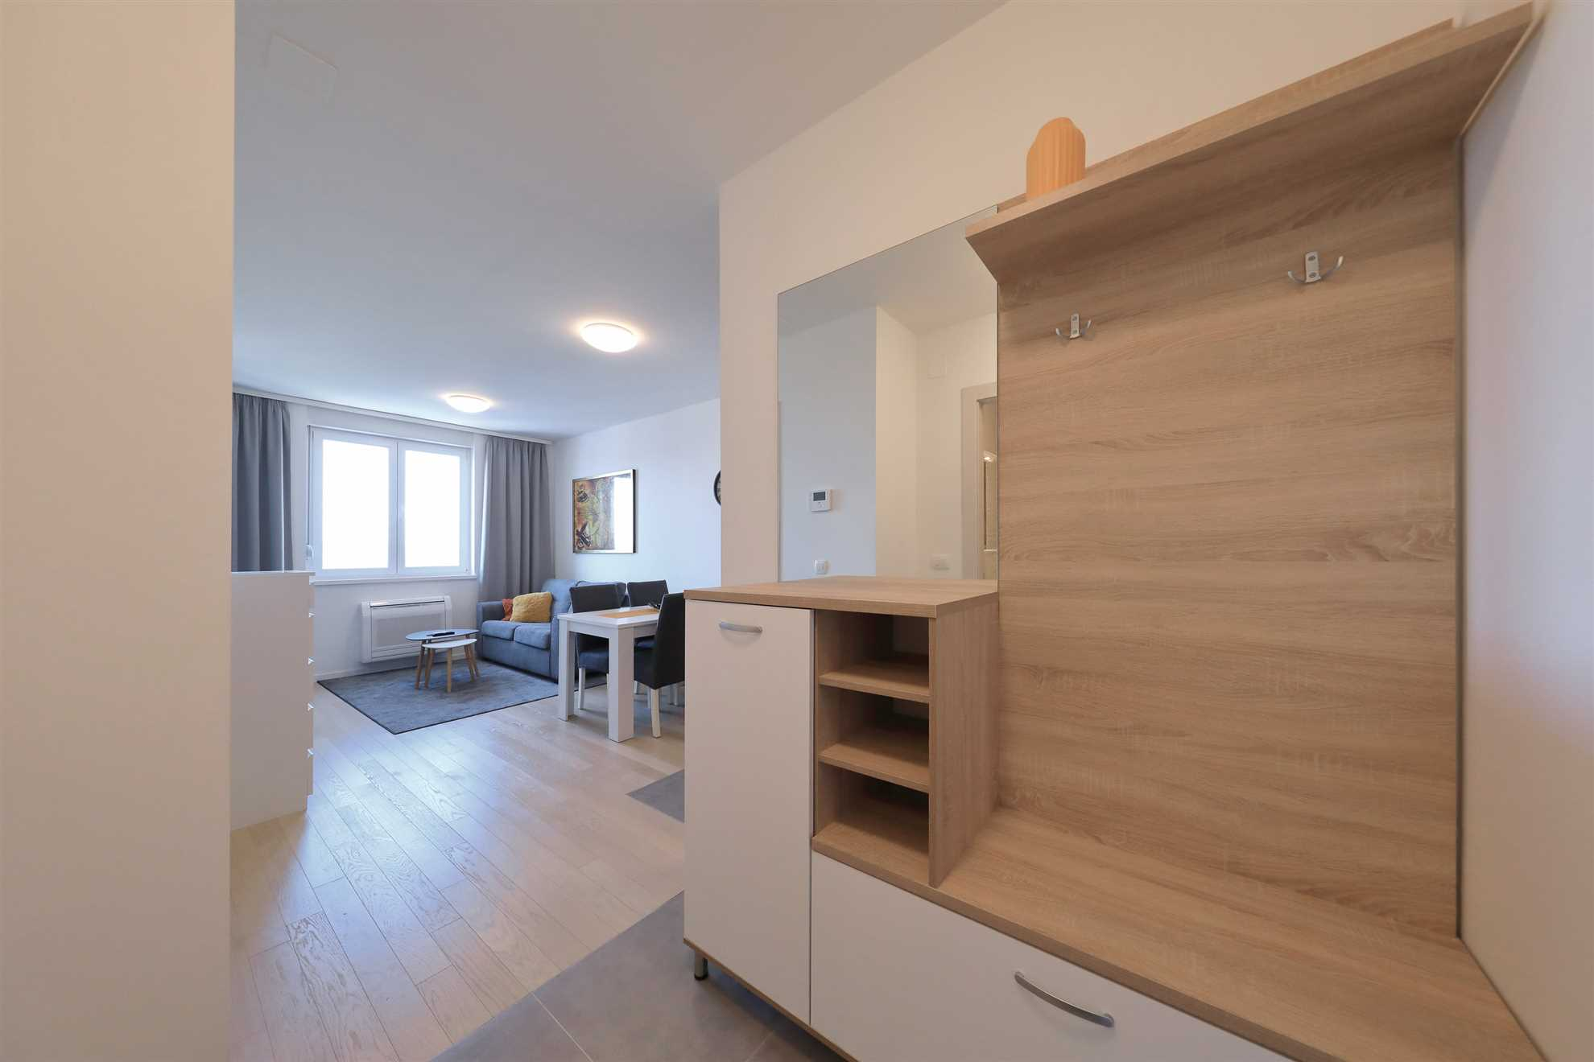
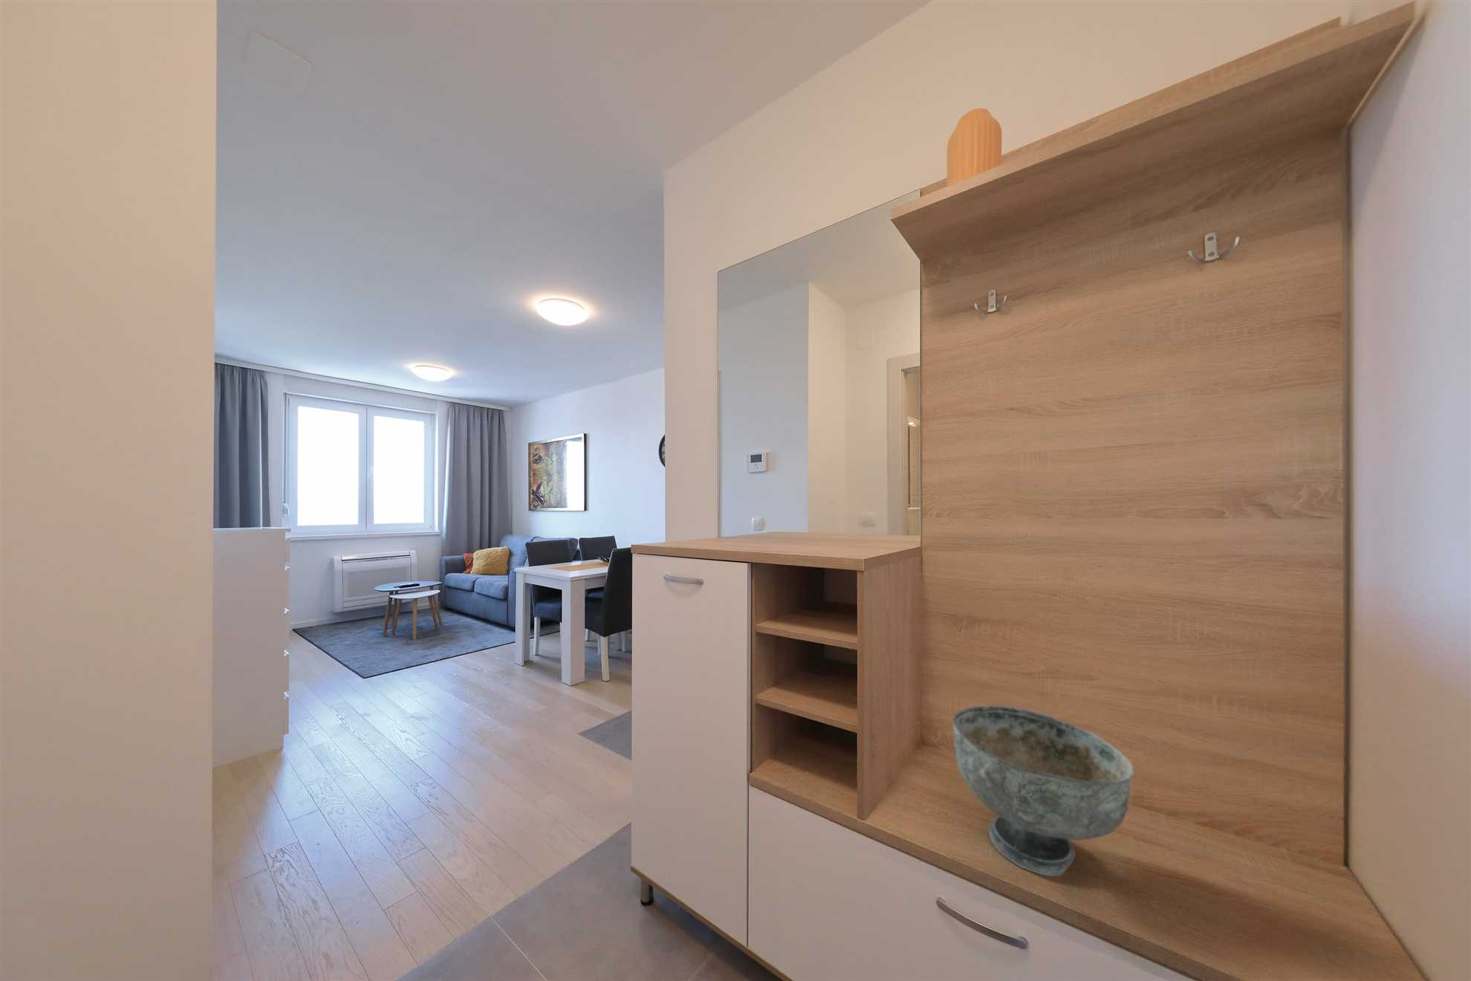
+ decorative bowl [952,704,1135,877]
